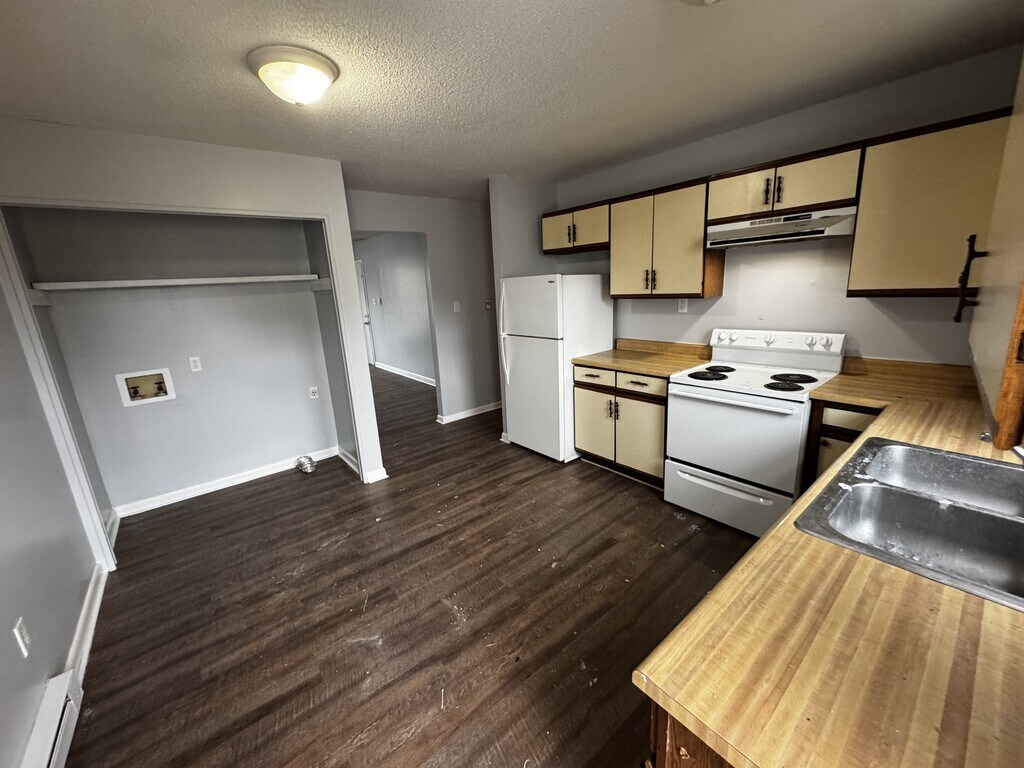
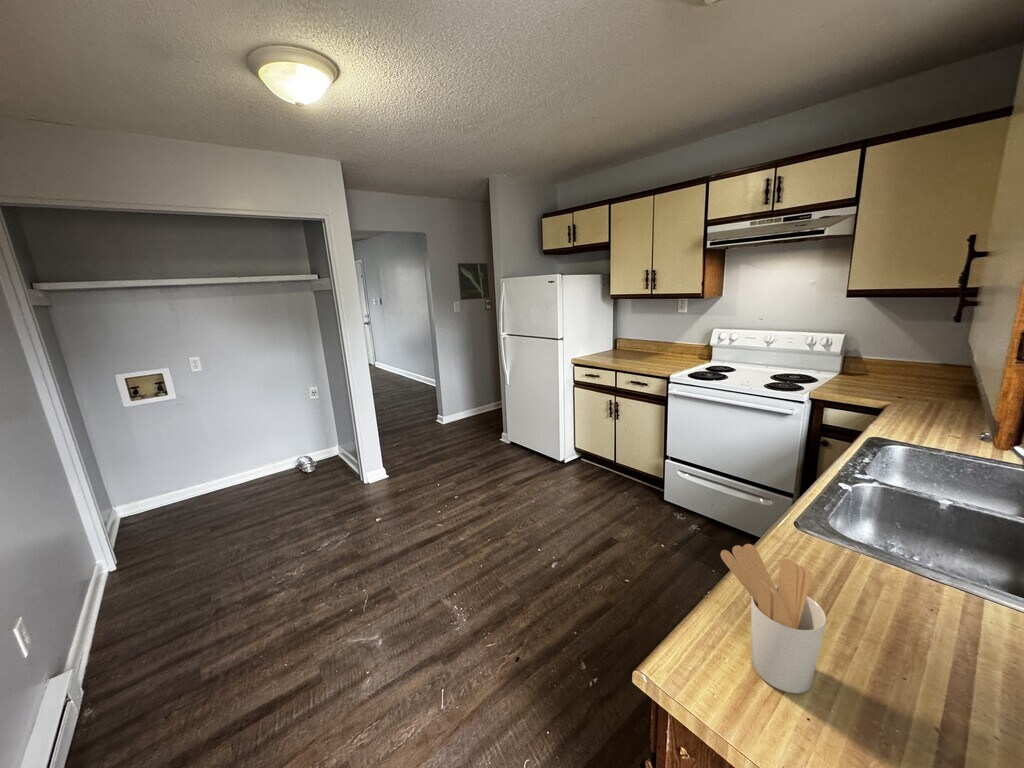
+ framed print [457,262,491,301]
+ utensil holder [720,543,827,694]
